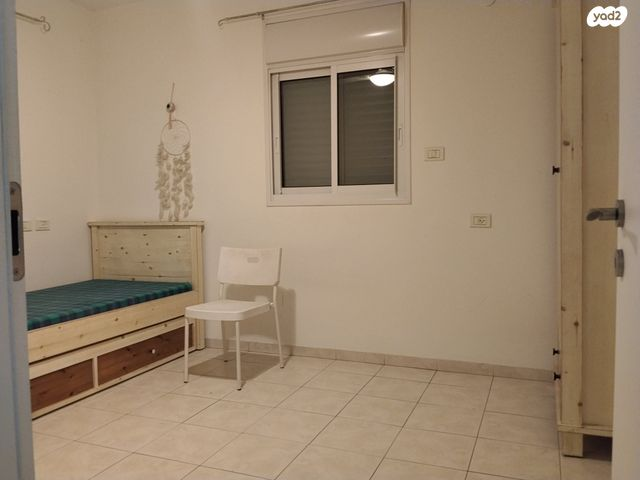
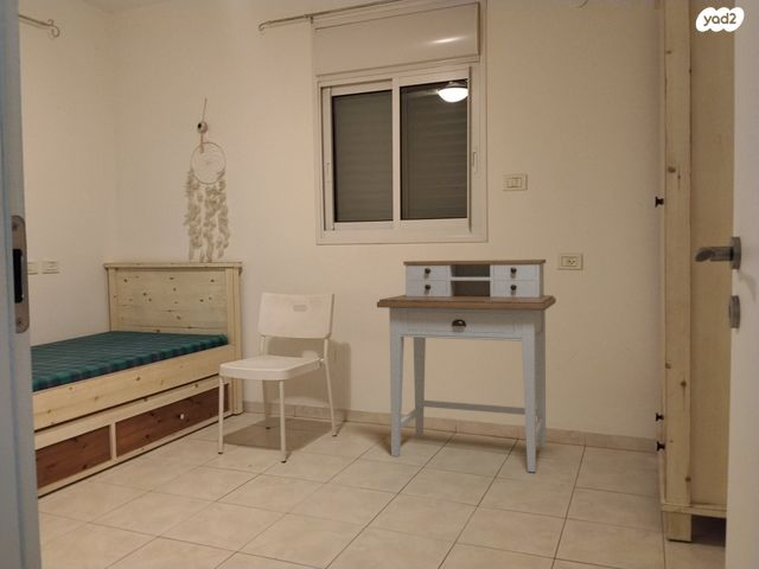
+ desk [376,258,557,473]
